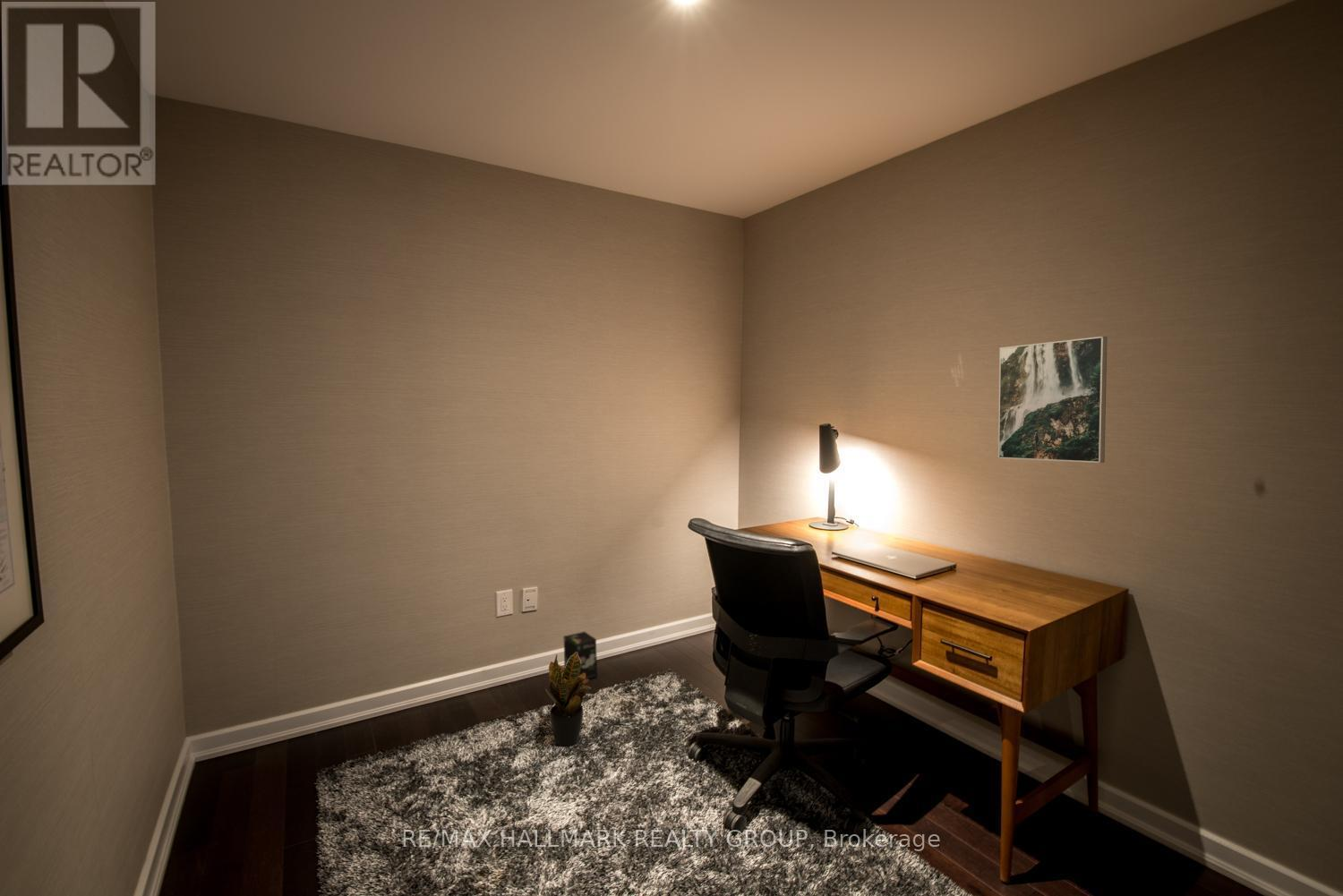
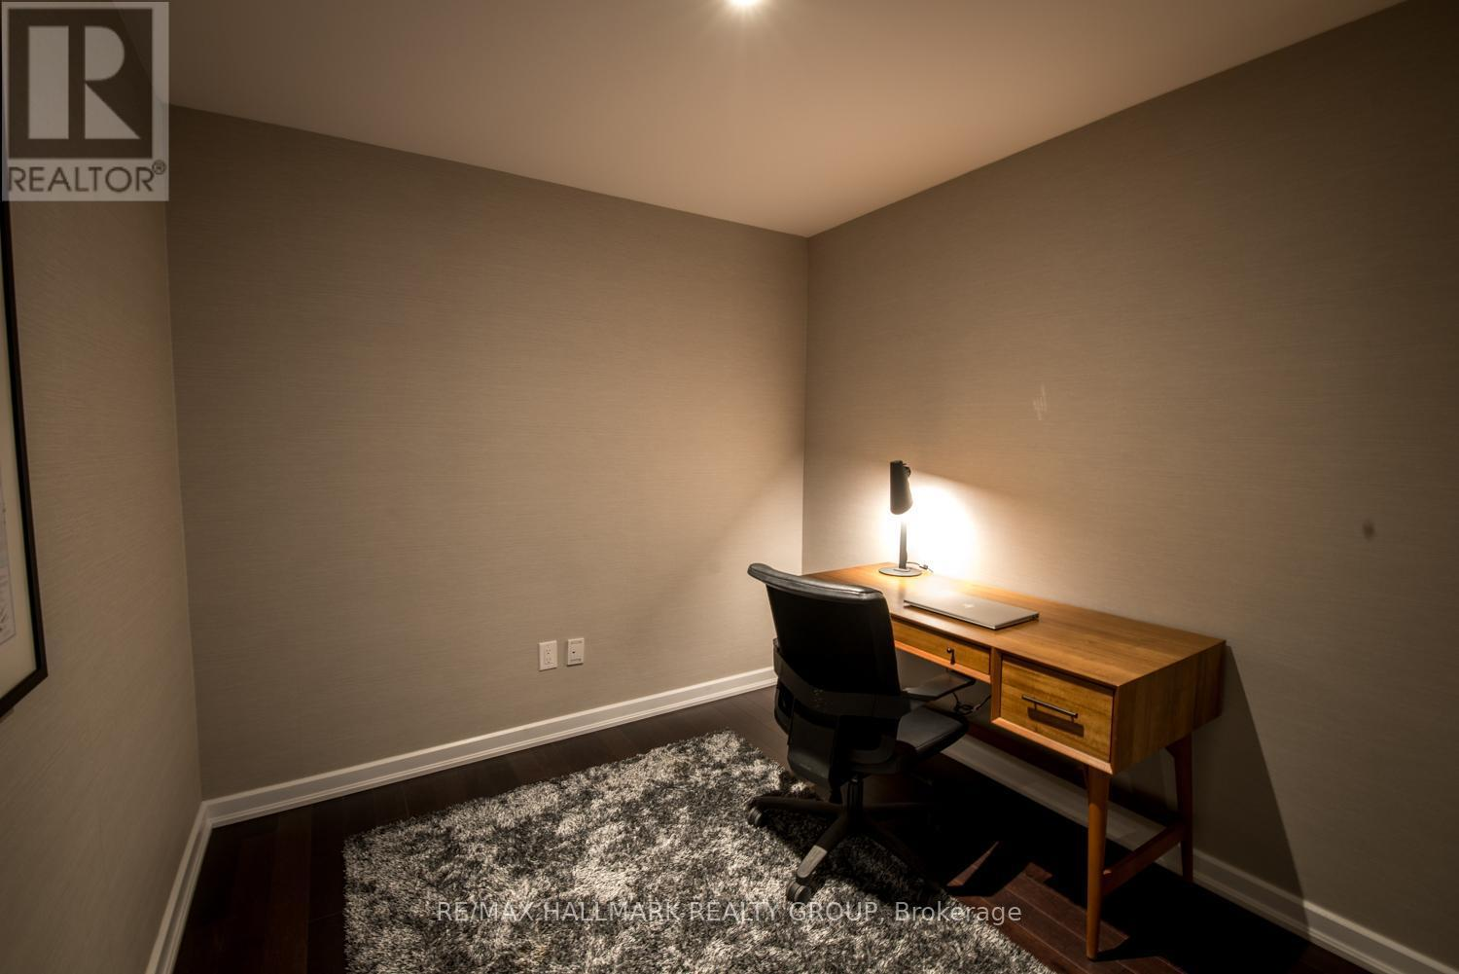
- box [563,631,598,682]
- potted plant [544,653,592,747]
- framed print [997,336,1108,464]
